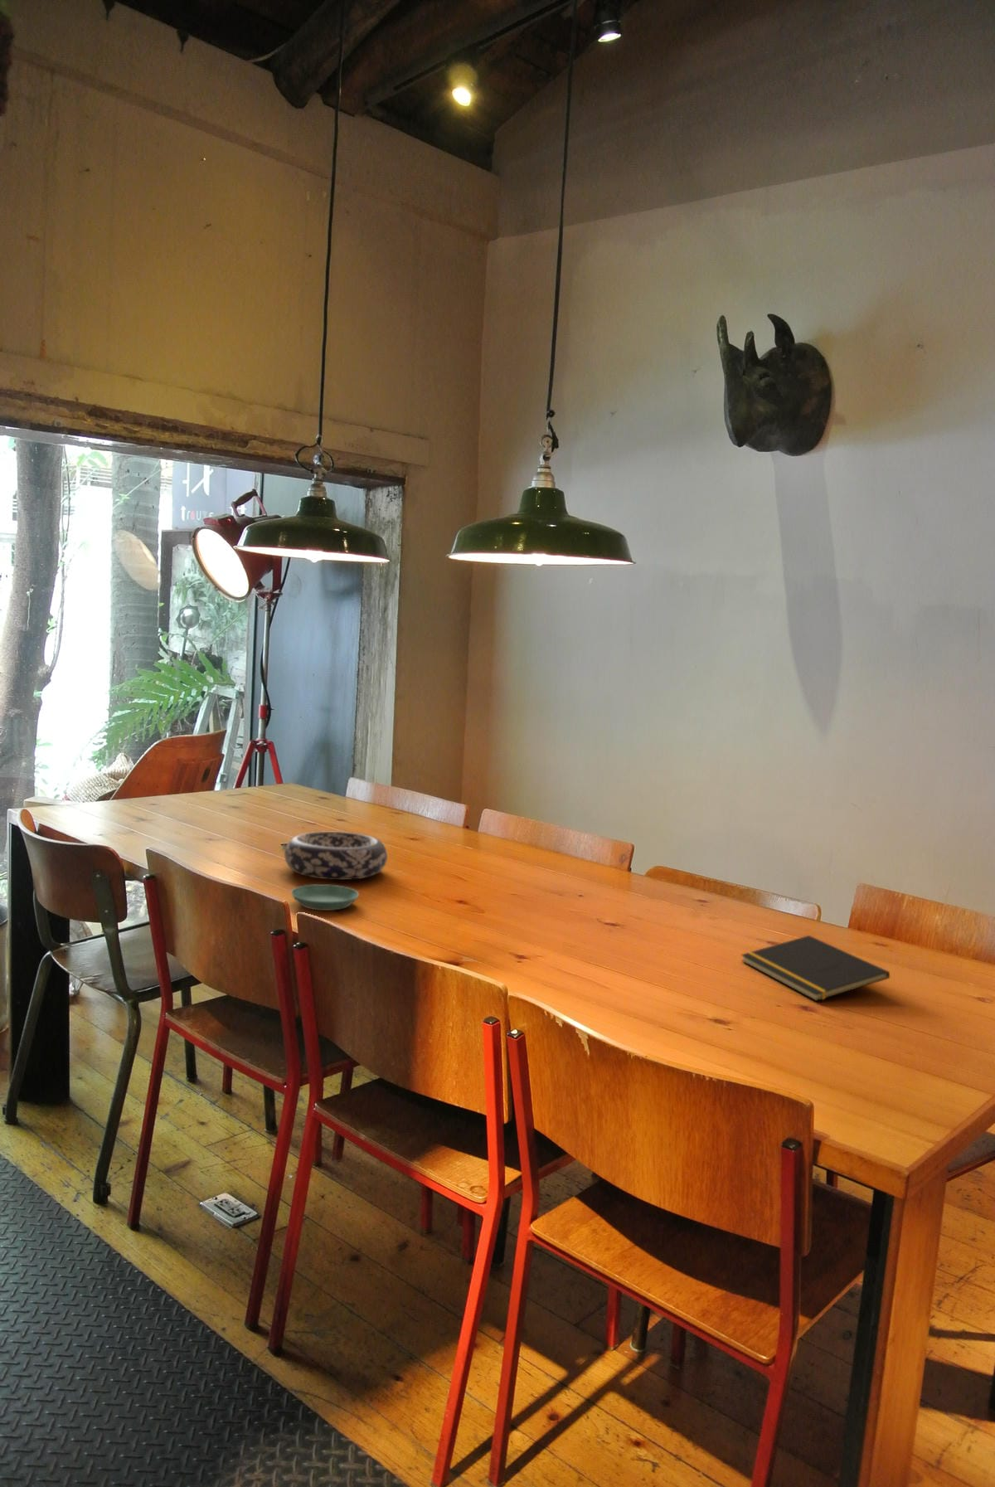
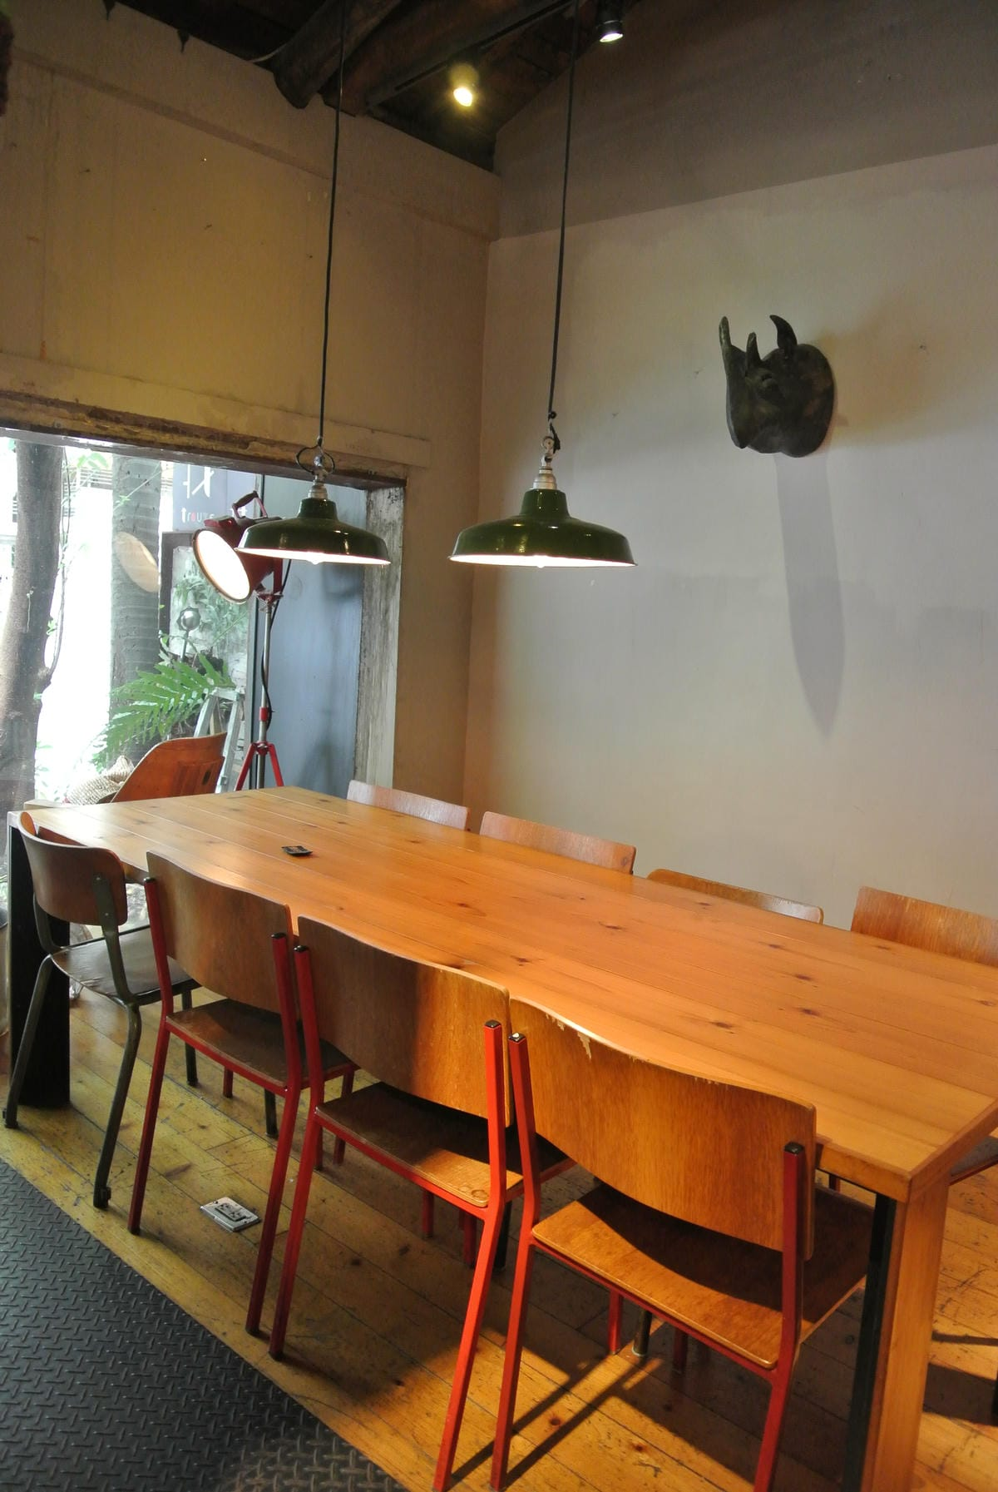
- notepad [741,935,891,1002]
- saucer [290,883,360,912]
- decorative bowl [283,831,388,881]
